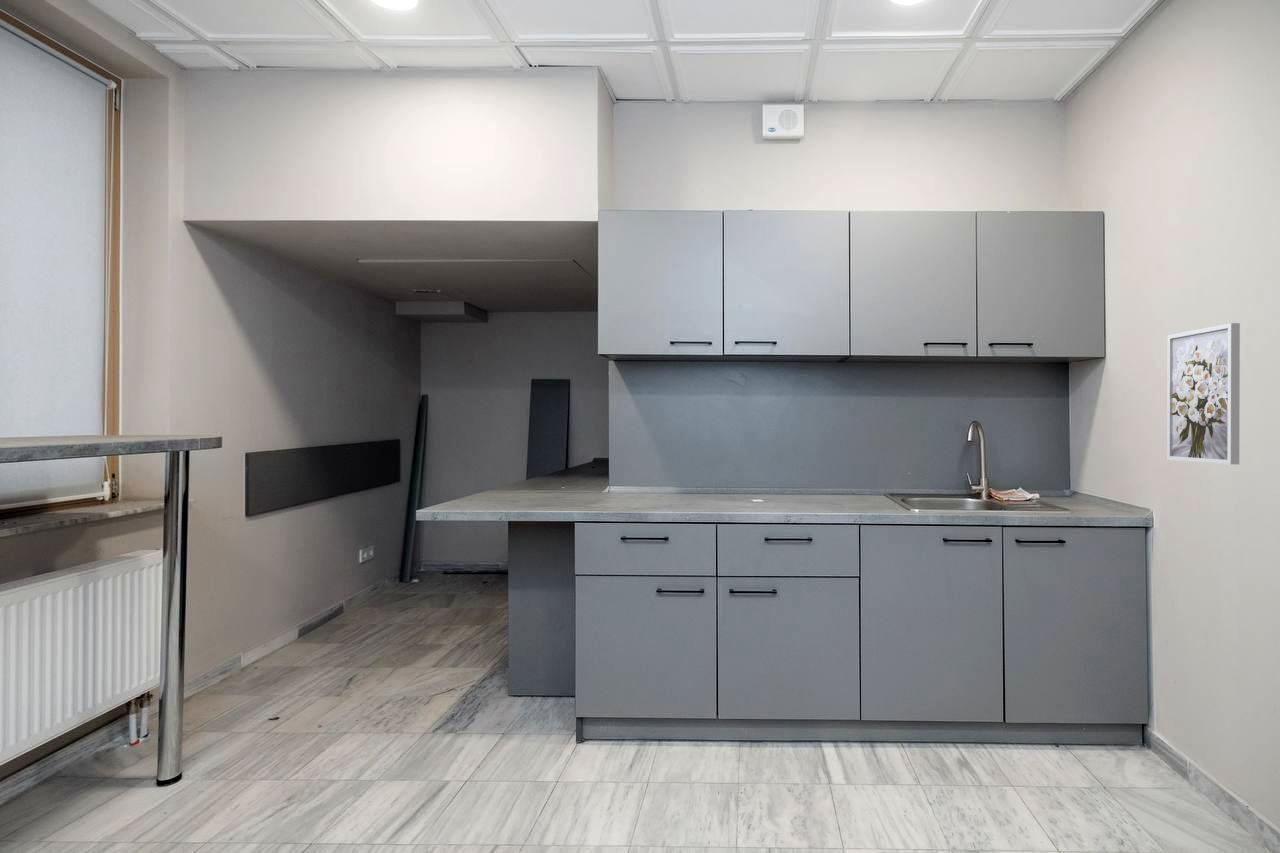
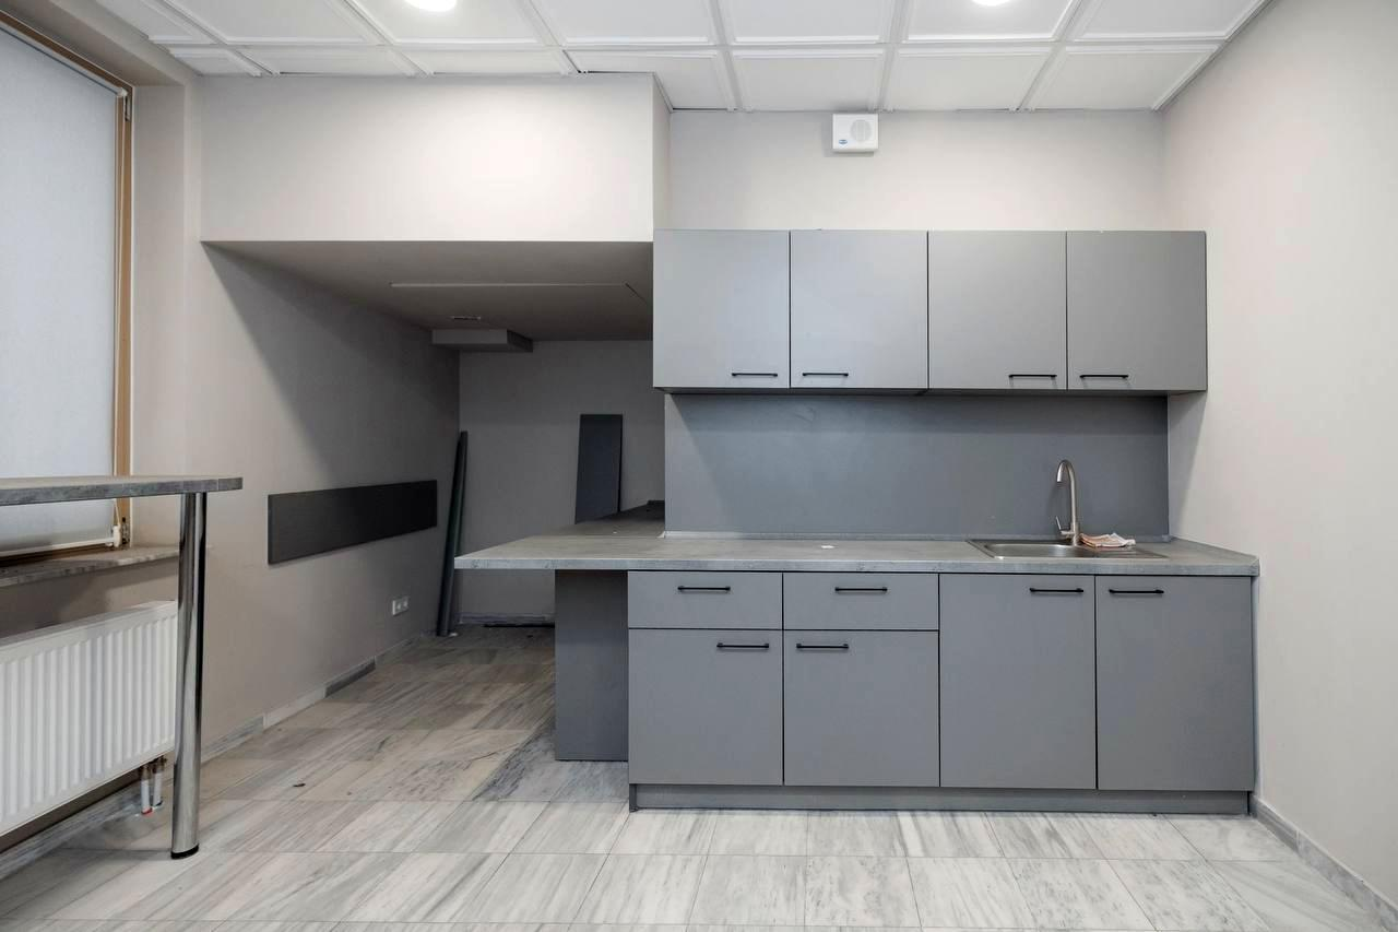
- wall art [1166,322,1241,465]
